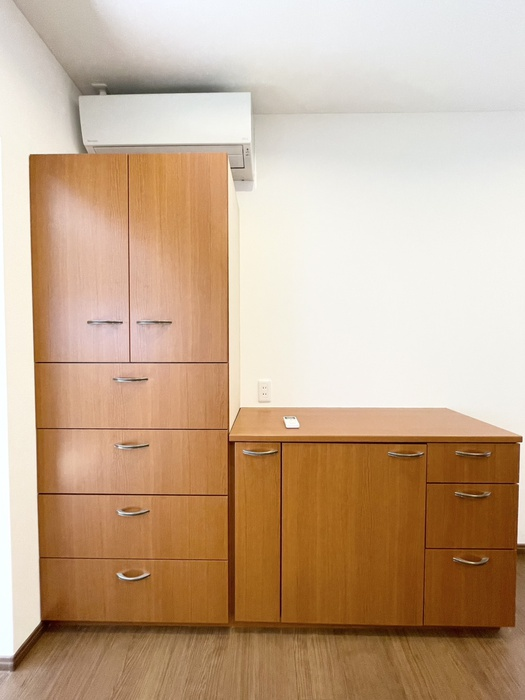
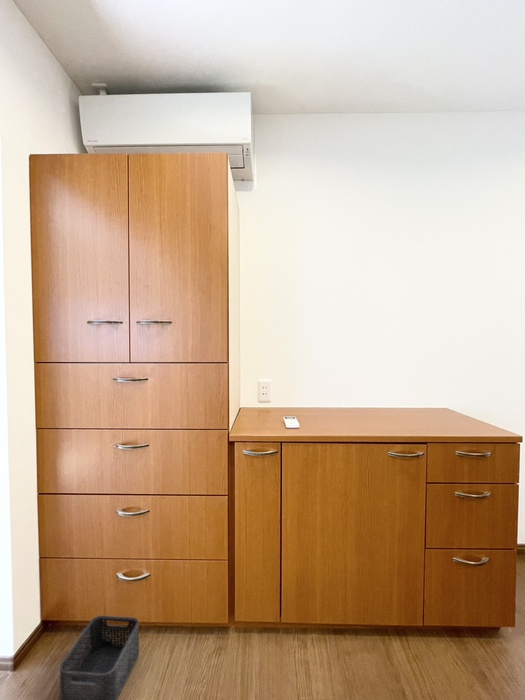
+ storage bin [59,615,140,700]
